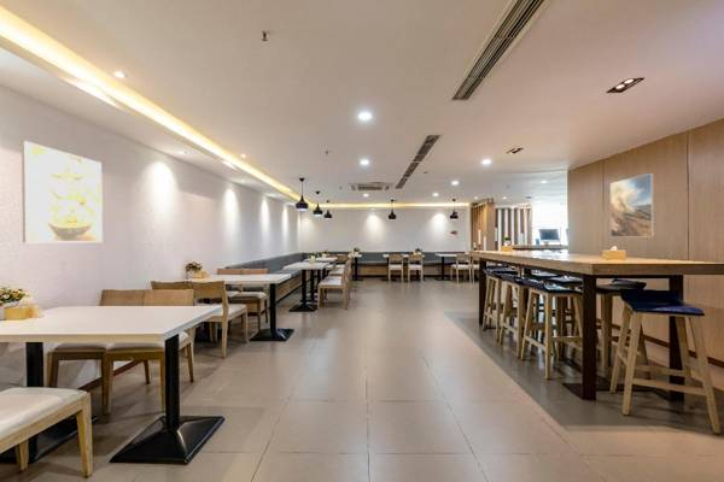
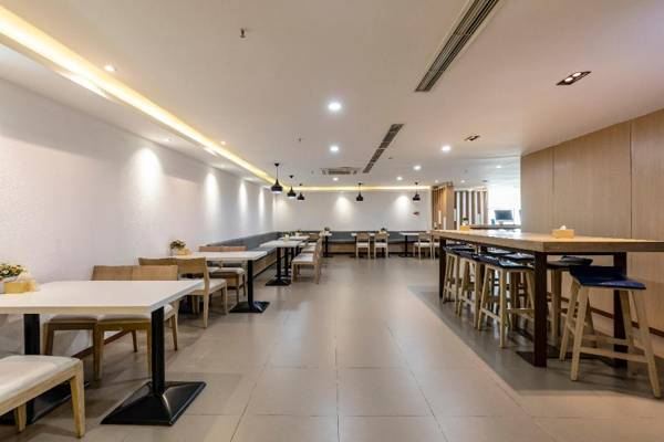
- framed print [21,140,104,243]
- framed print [609,172,655,239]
